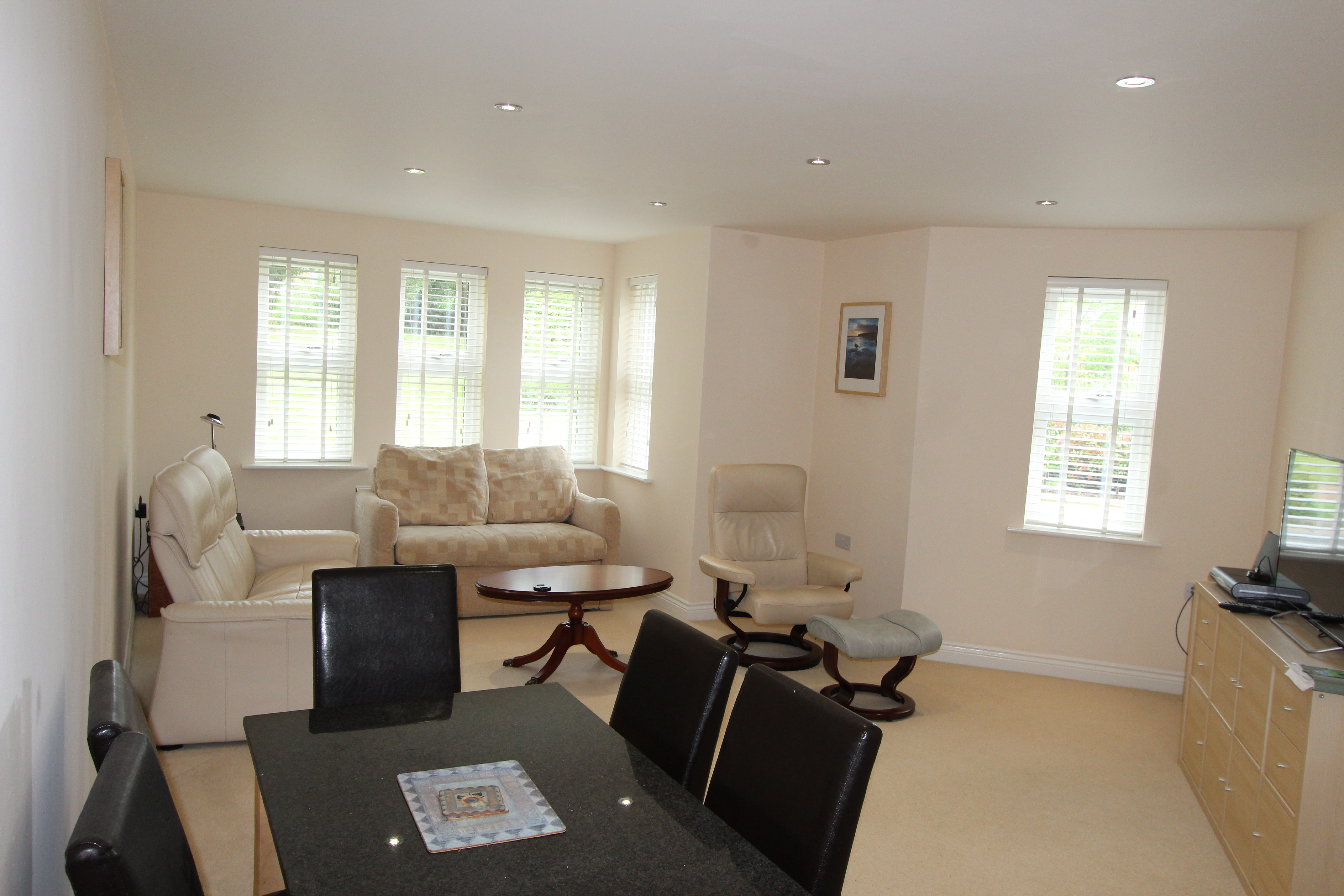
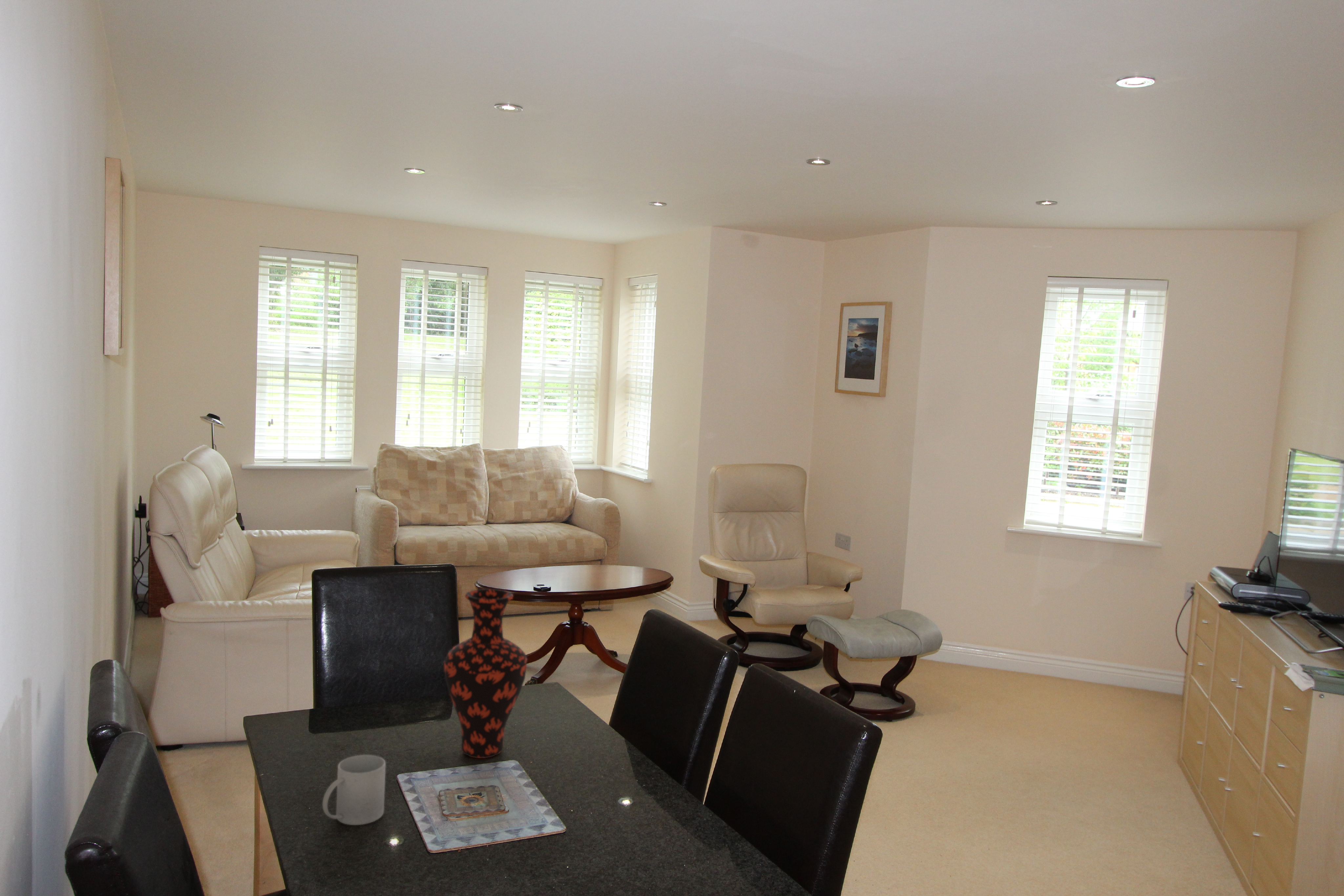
+ vase [444,589,528,759]
+ mug [322,755,386,825]
